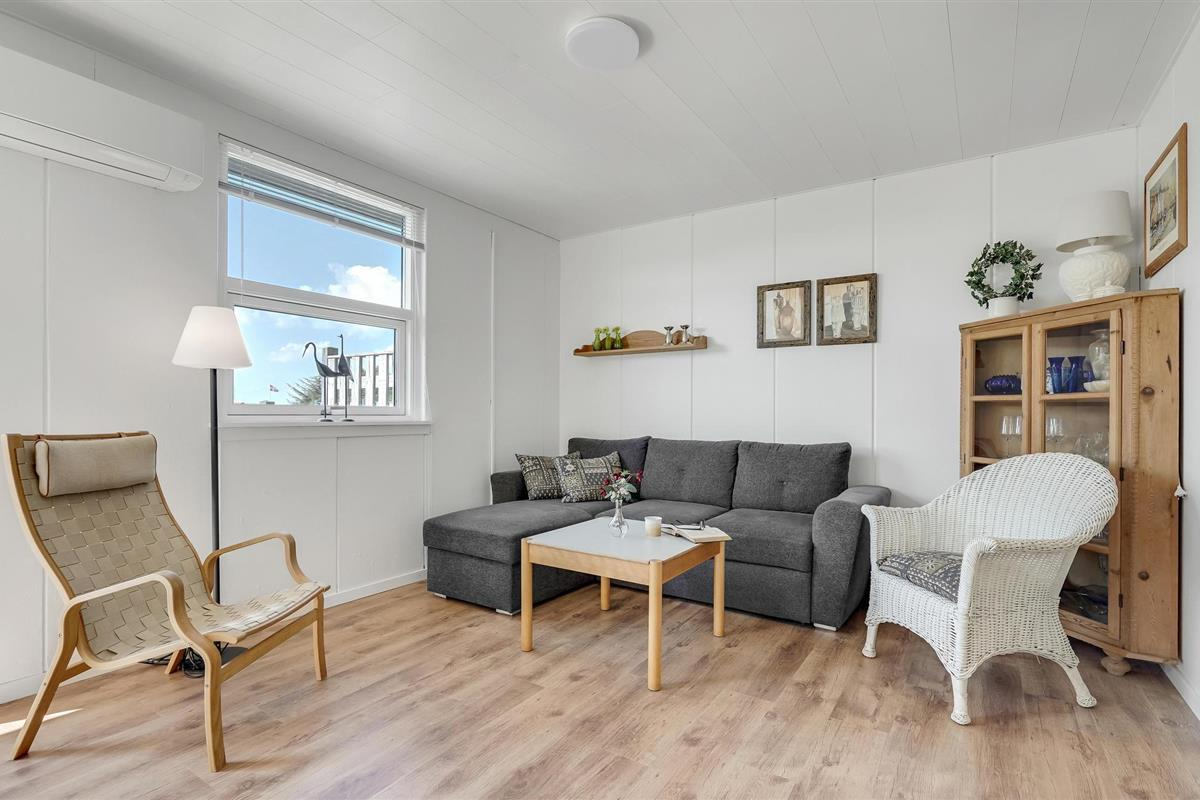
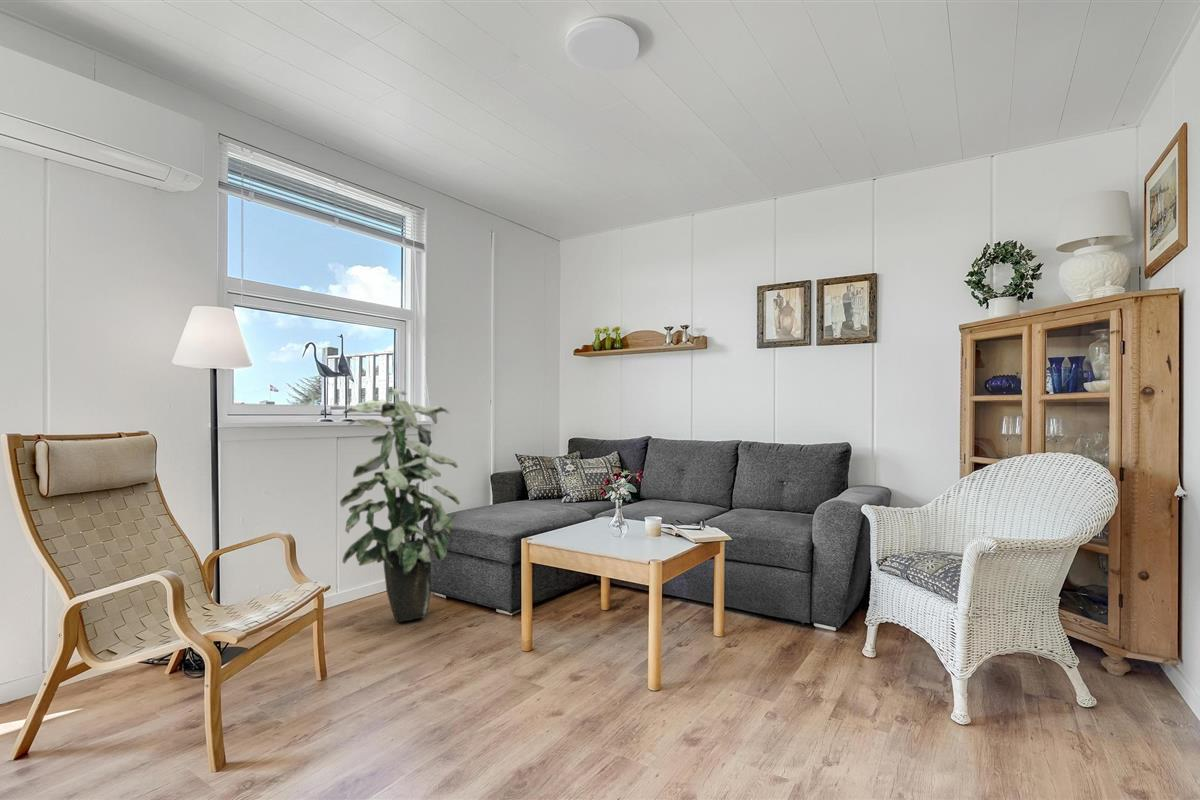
+ indoor plant [339,387,461,623]
